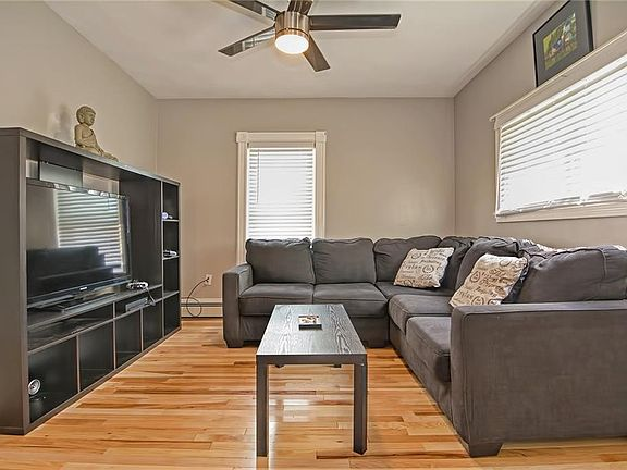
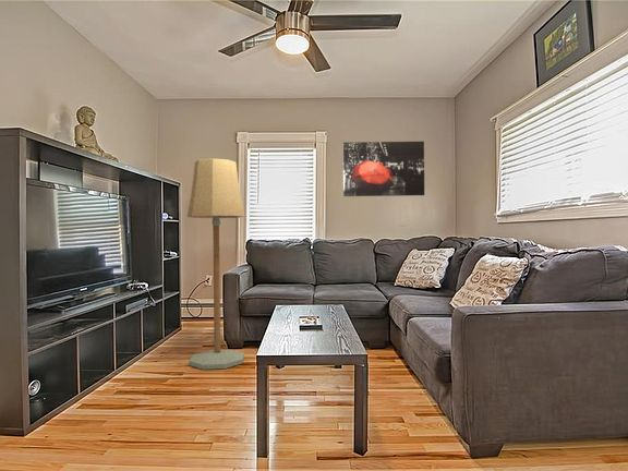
+ floor lamp [186,158,245,371]
+ wall art [342,141,425,197]
